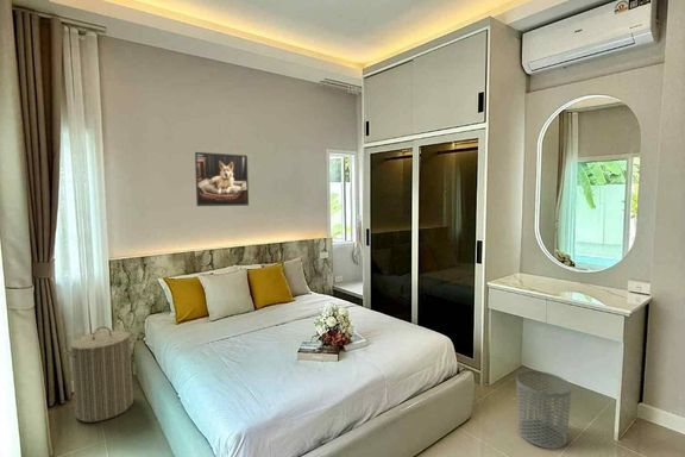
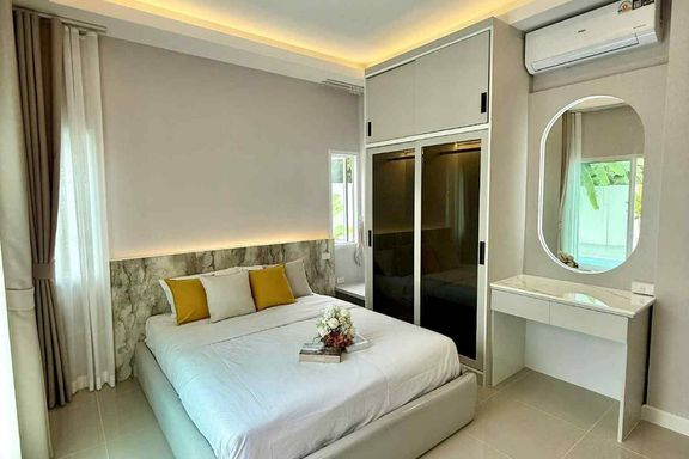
- waste bin [515,369,573,450]
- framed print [194,151,250,207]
- laundry hamper [62,326,137,424]
